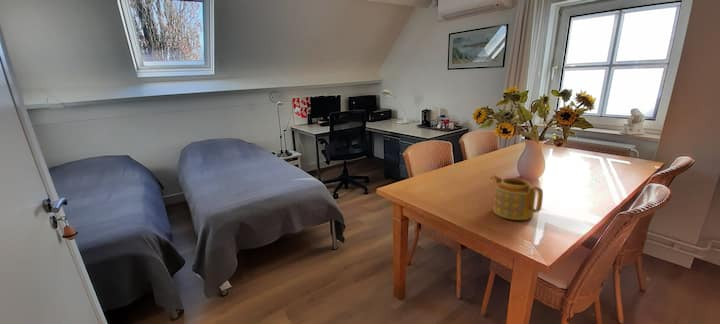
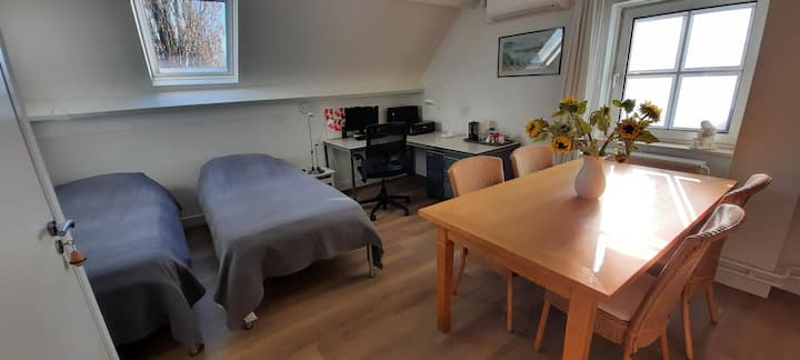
- teapot [489,175,544,221]
